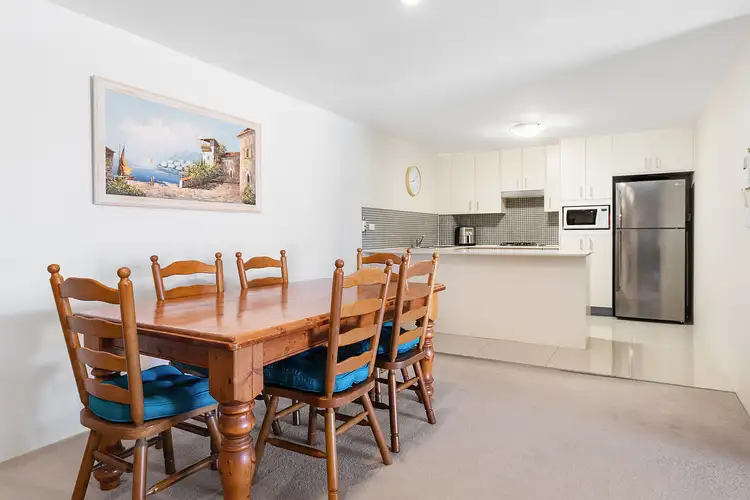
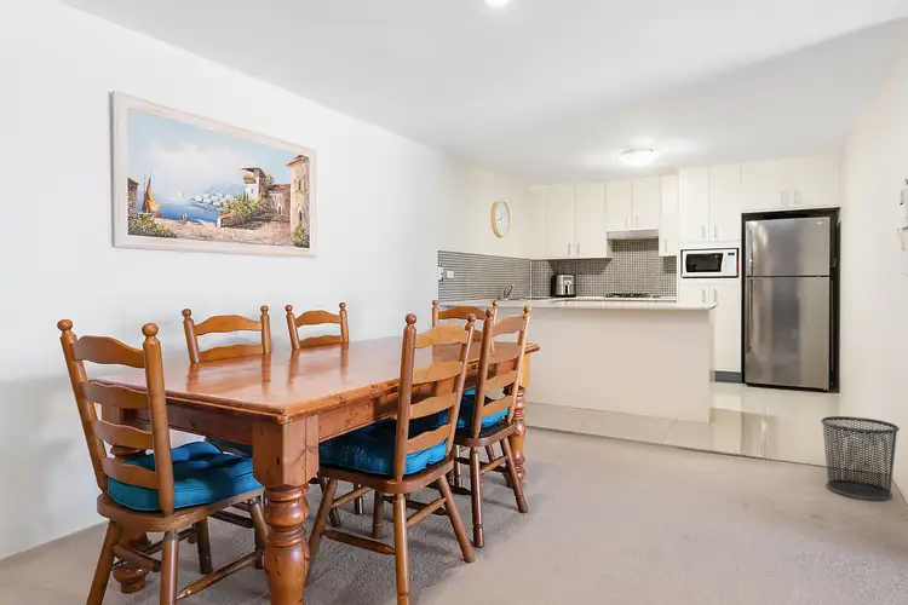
+ waste bin [820,415,901,501]
